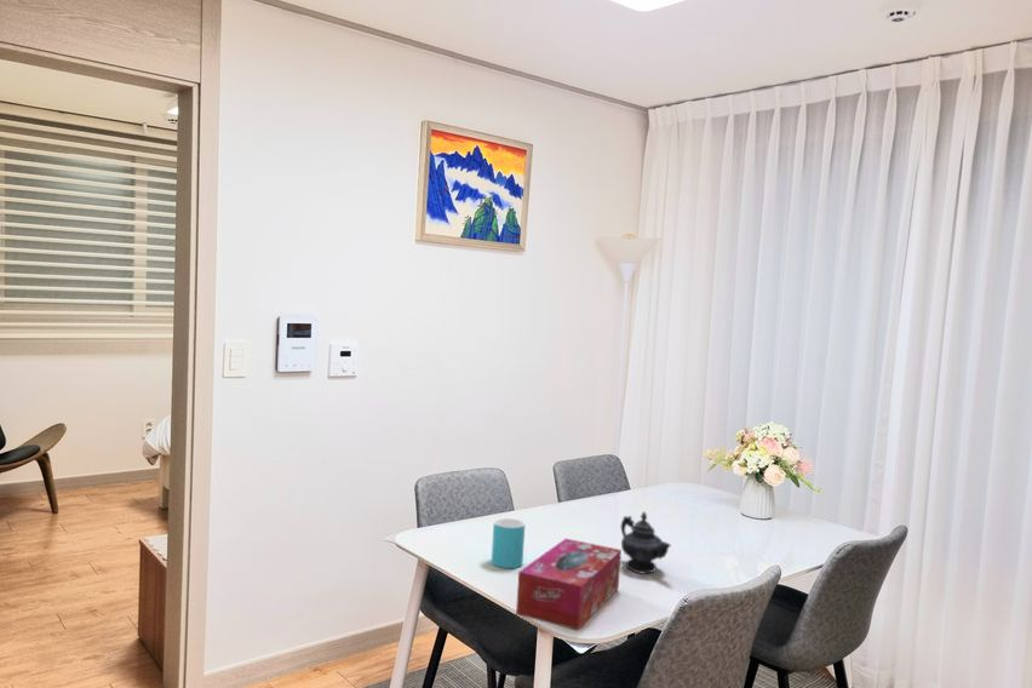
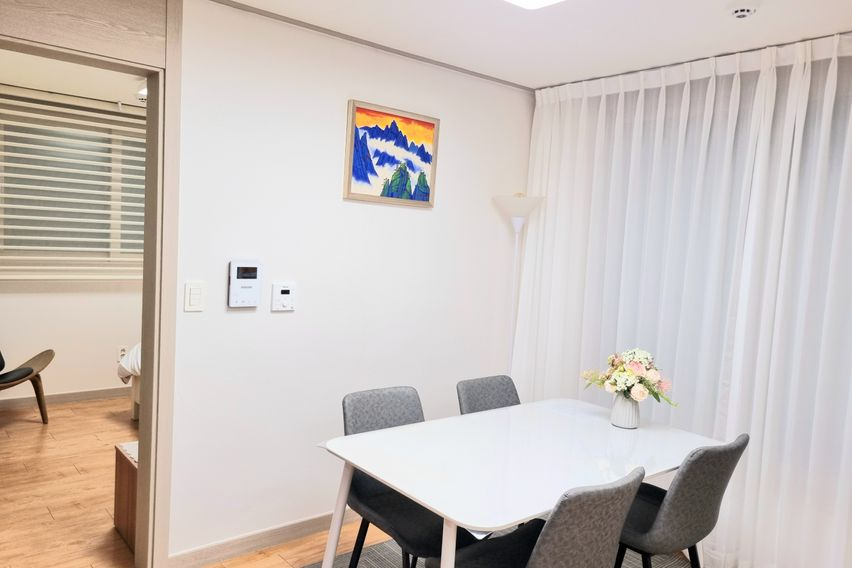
- teapot [619,510,671,575]
- cup [491,517,527,569]
- tissue box [515,538,623,631]
